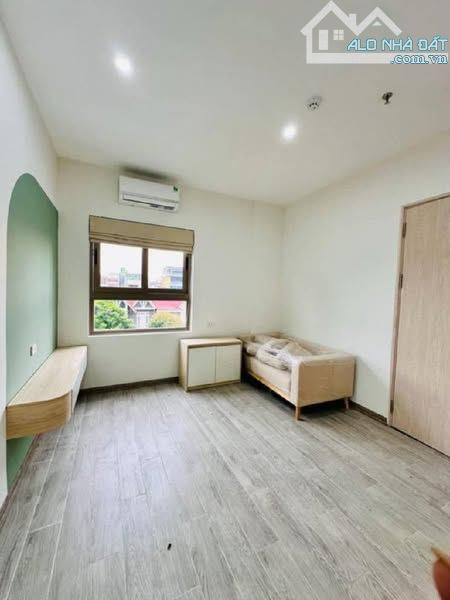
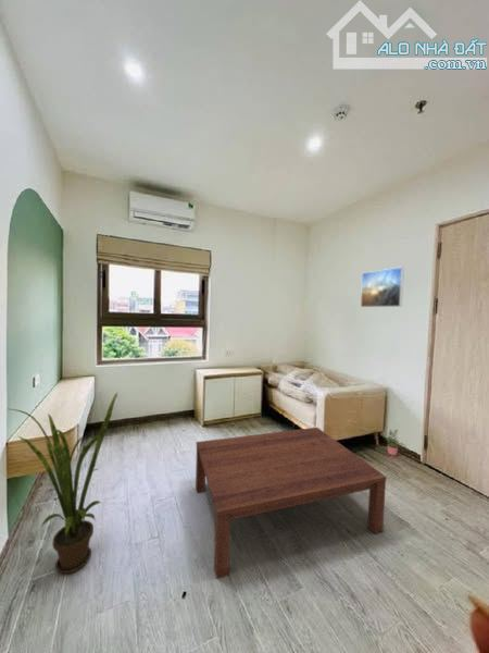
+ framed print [360,266,405,308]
+ potted plant [381,429,408,457]
+ coffee table [195,427,388,580]
+ house plant [9,391,120,575]
